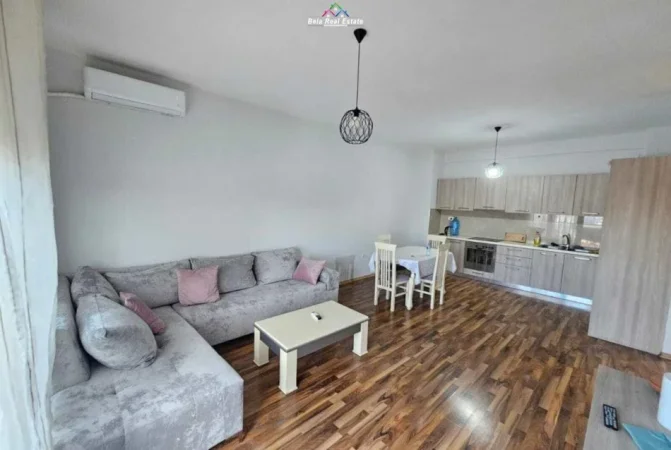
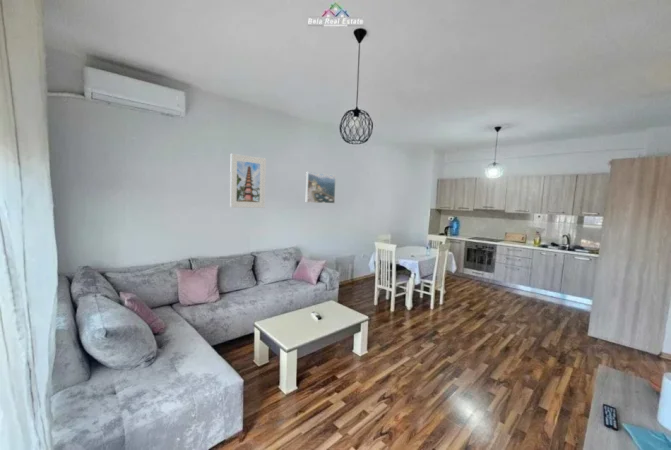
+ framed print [305,171,337,204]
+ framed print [229,153,267,209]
